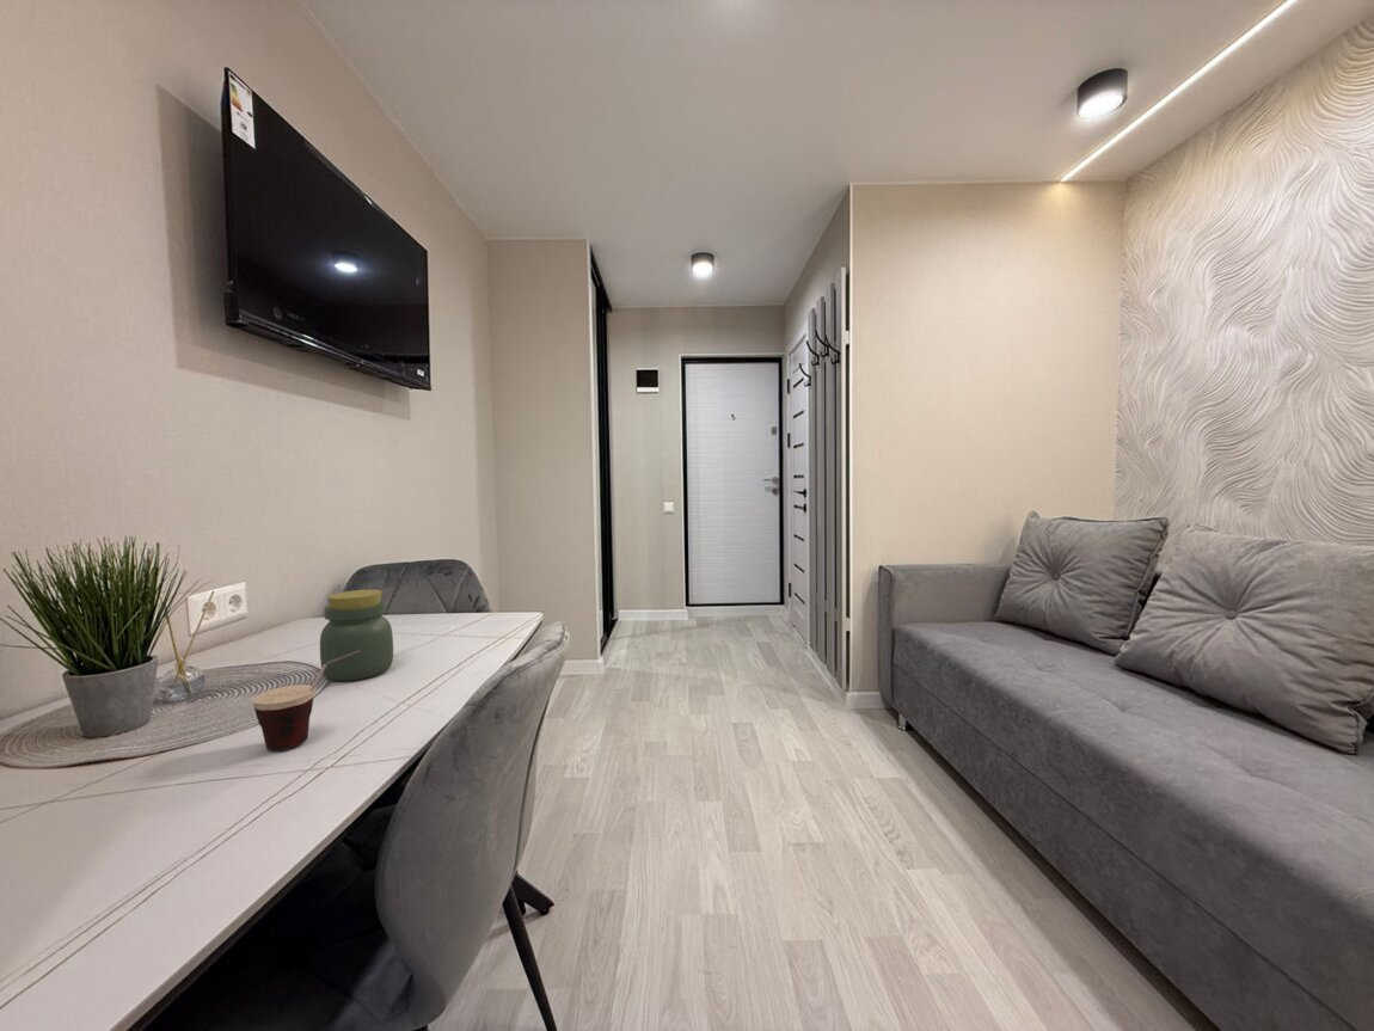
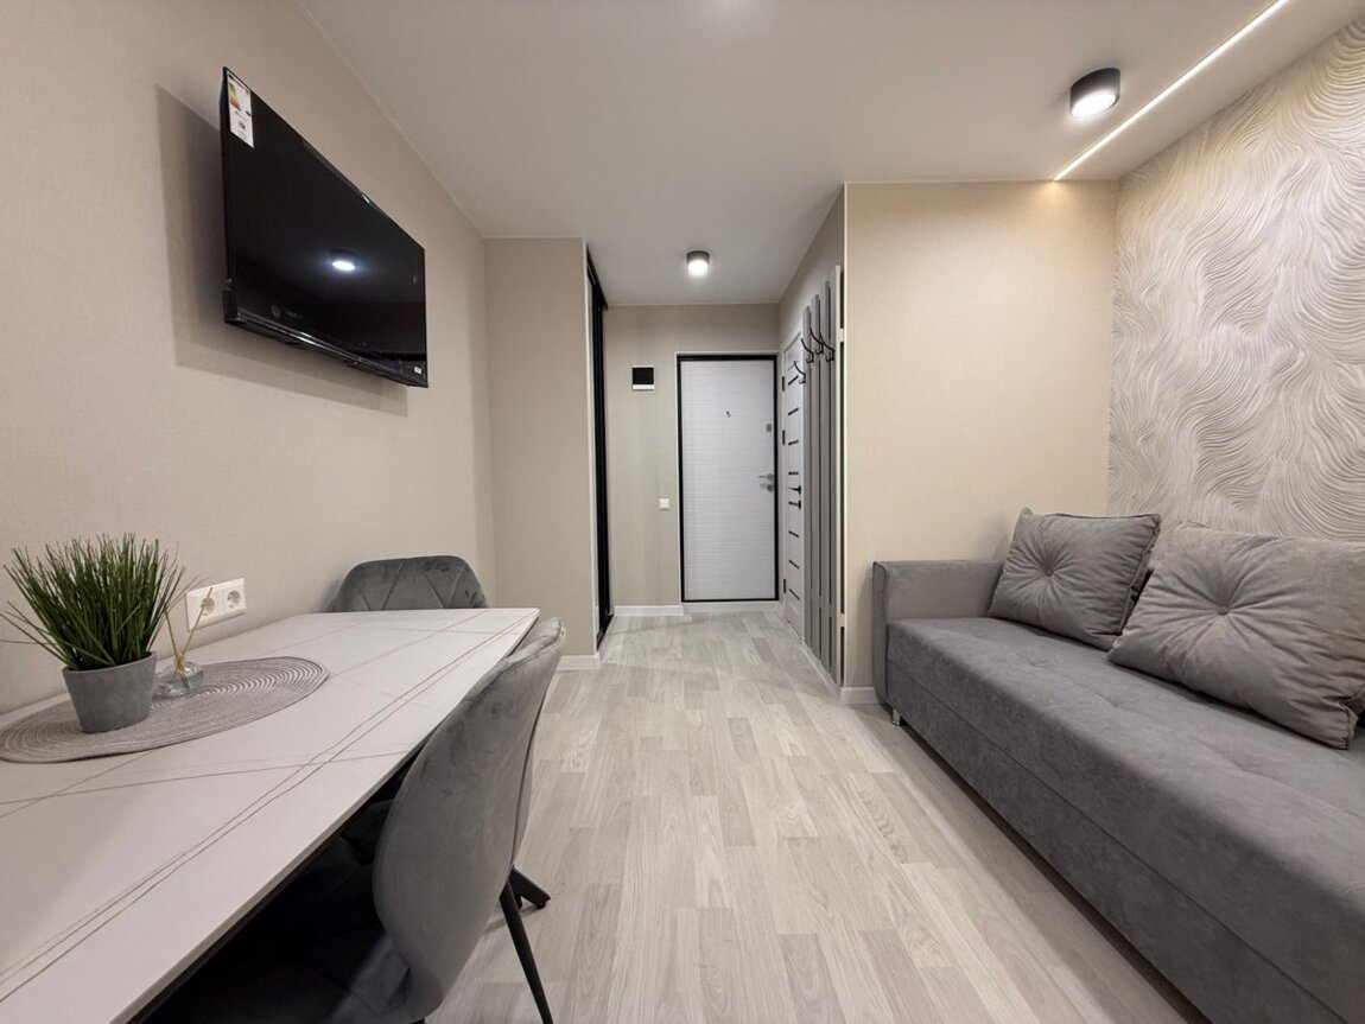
- jar [319,589,394,682]
- cup [251,650,361,751]
